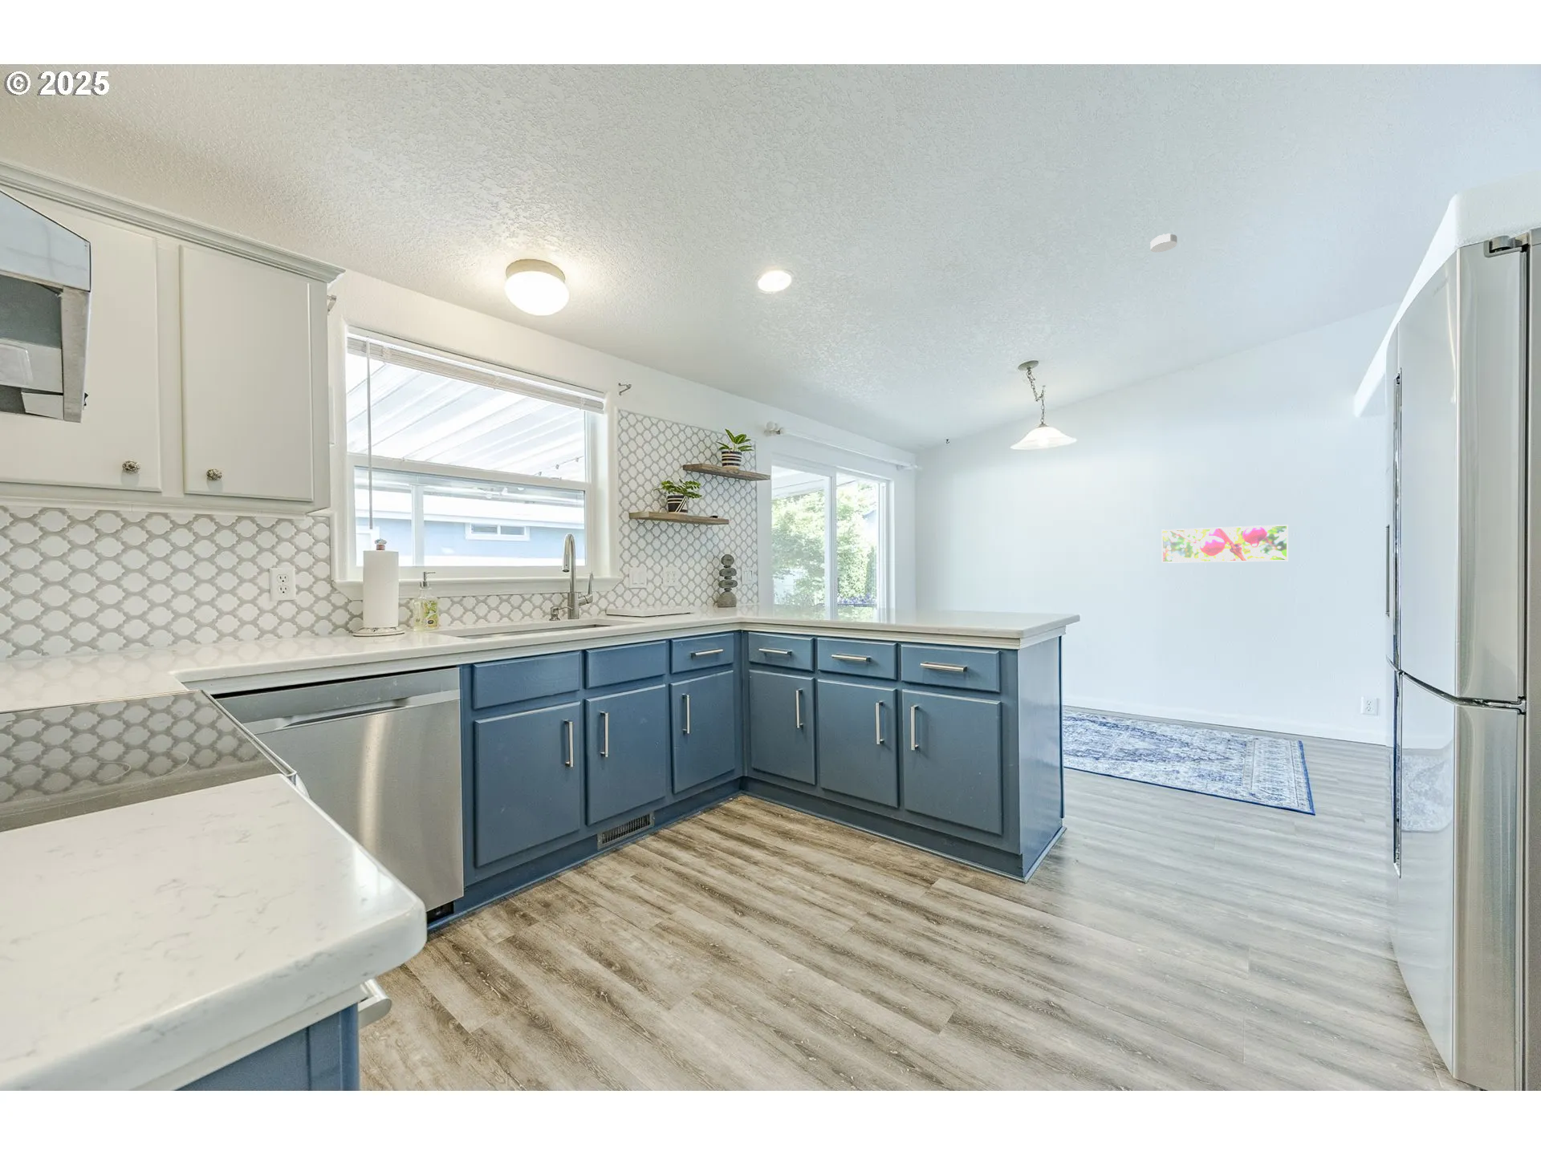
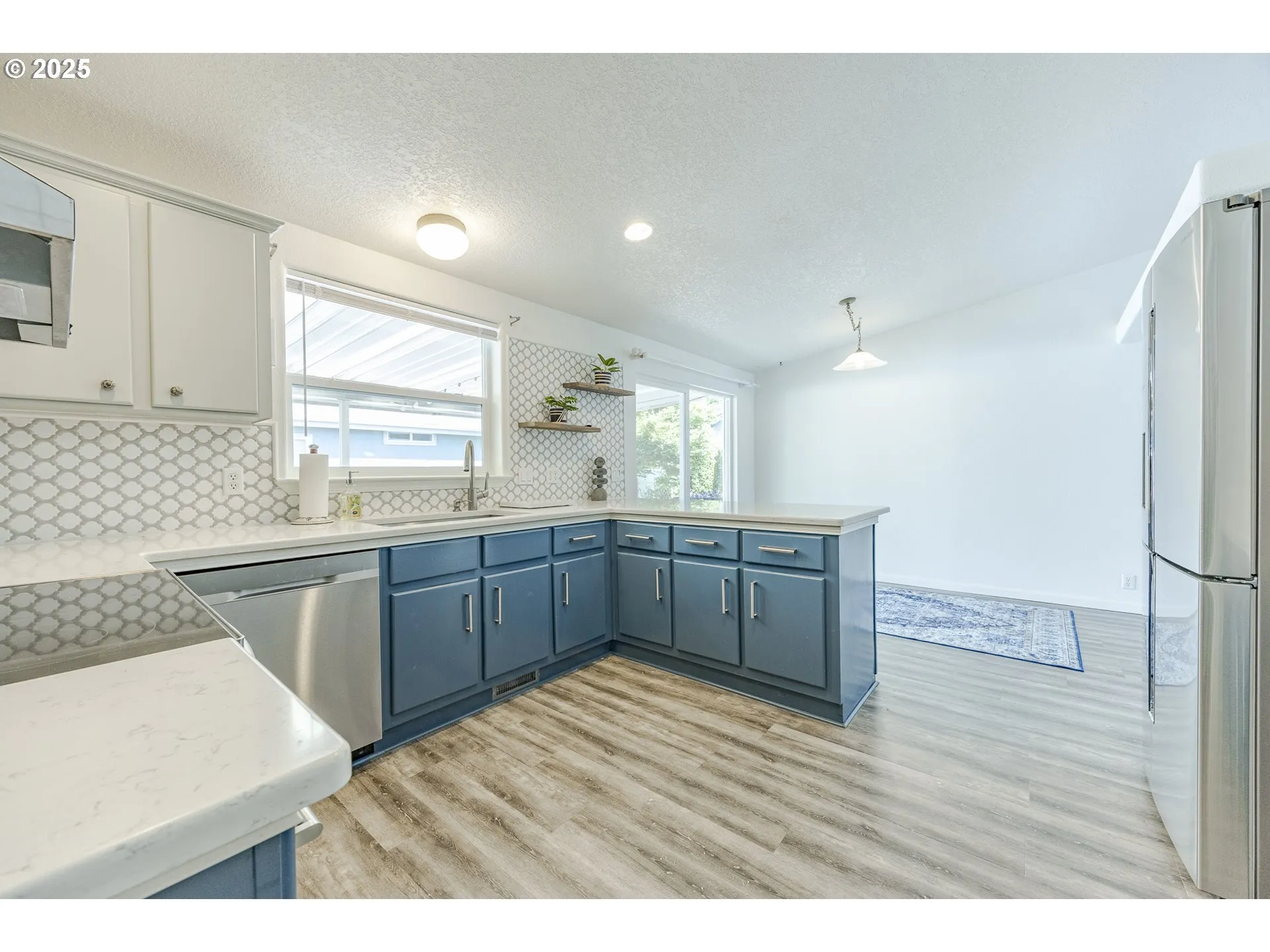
- smoke detector [1149,233,1177,252]
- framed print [1160,524,1289,564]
